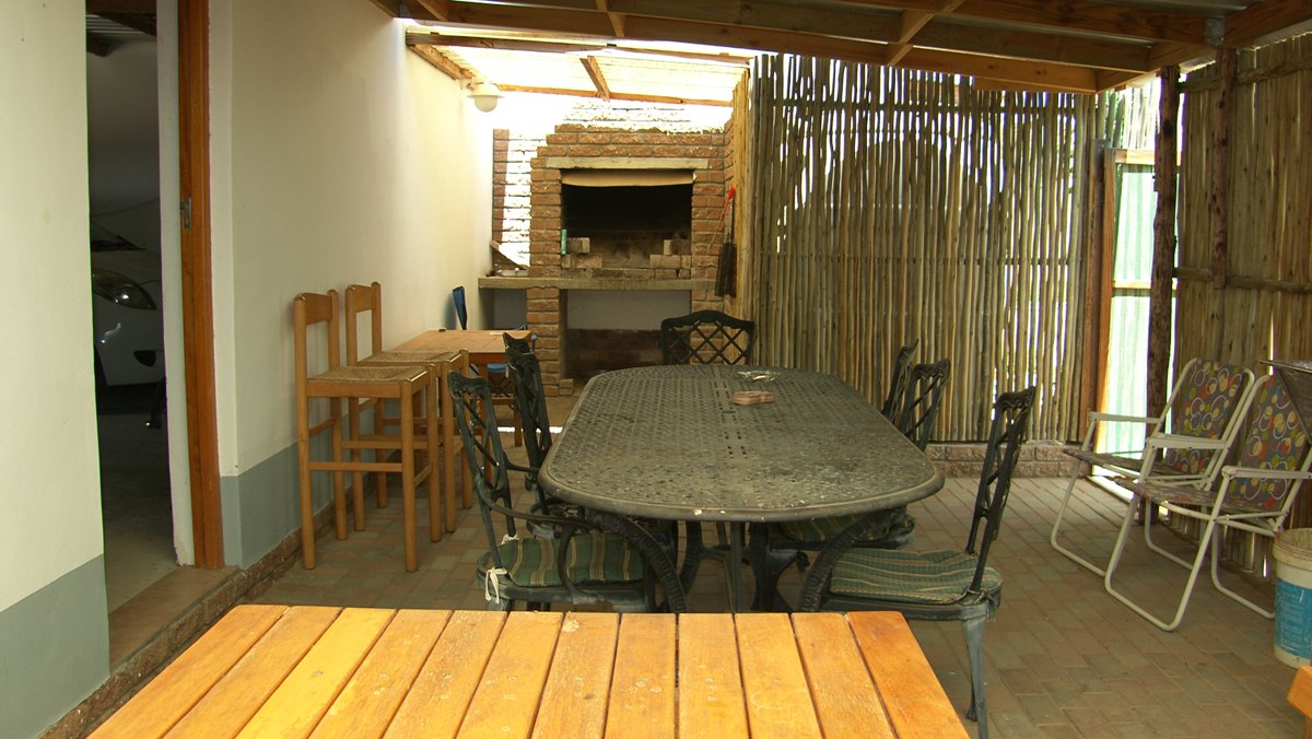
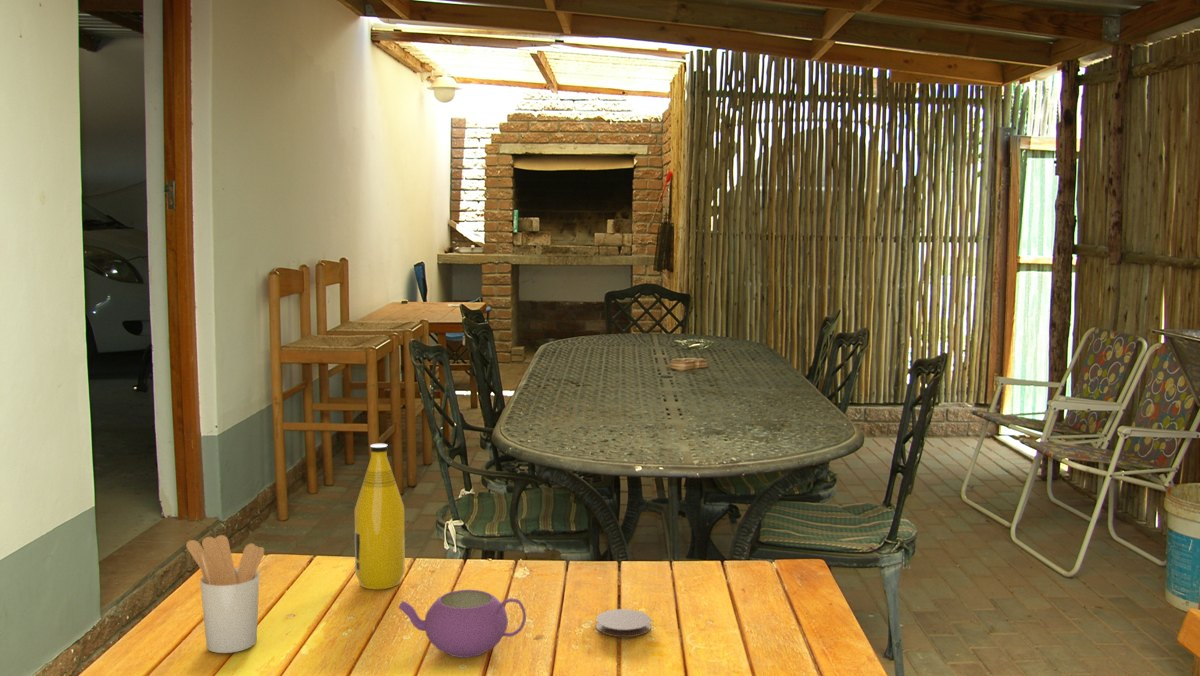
+ coaster [595,608,652,638]
+ bottle [354,443,406,590]
+ teapot [397,589,527,658]
+ utensil holder [185,534,265,654]
